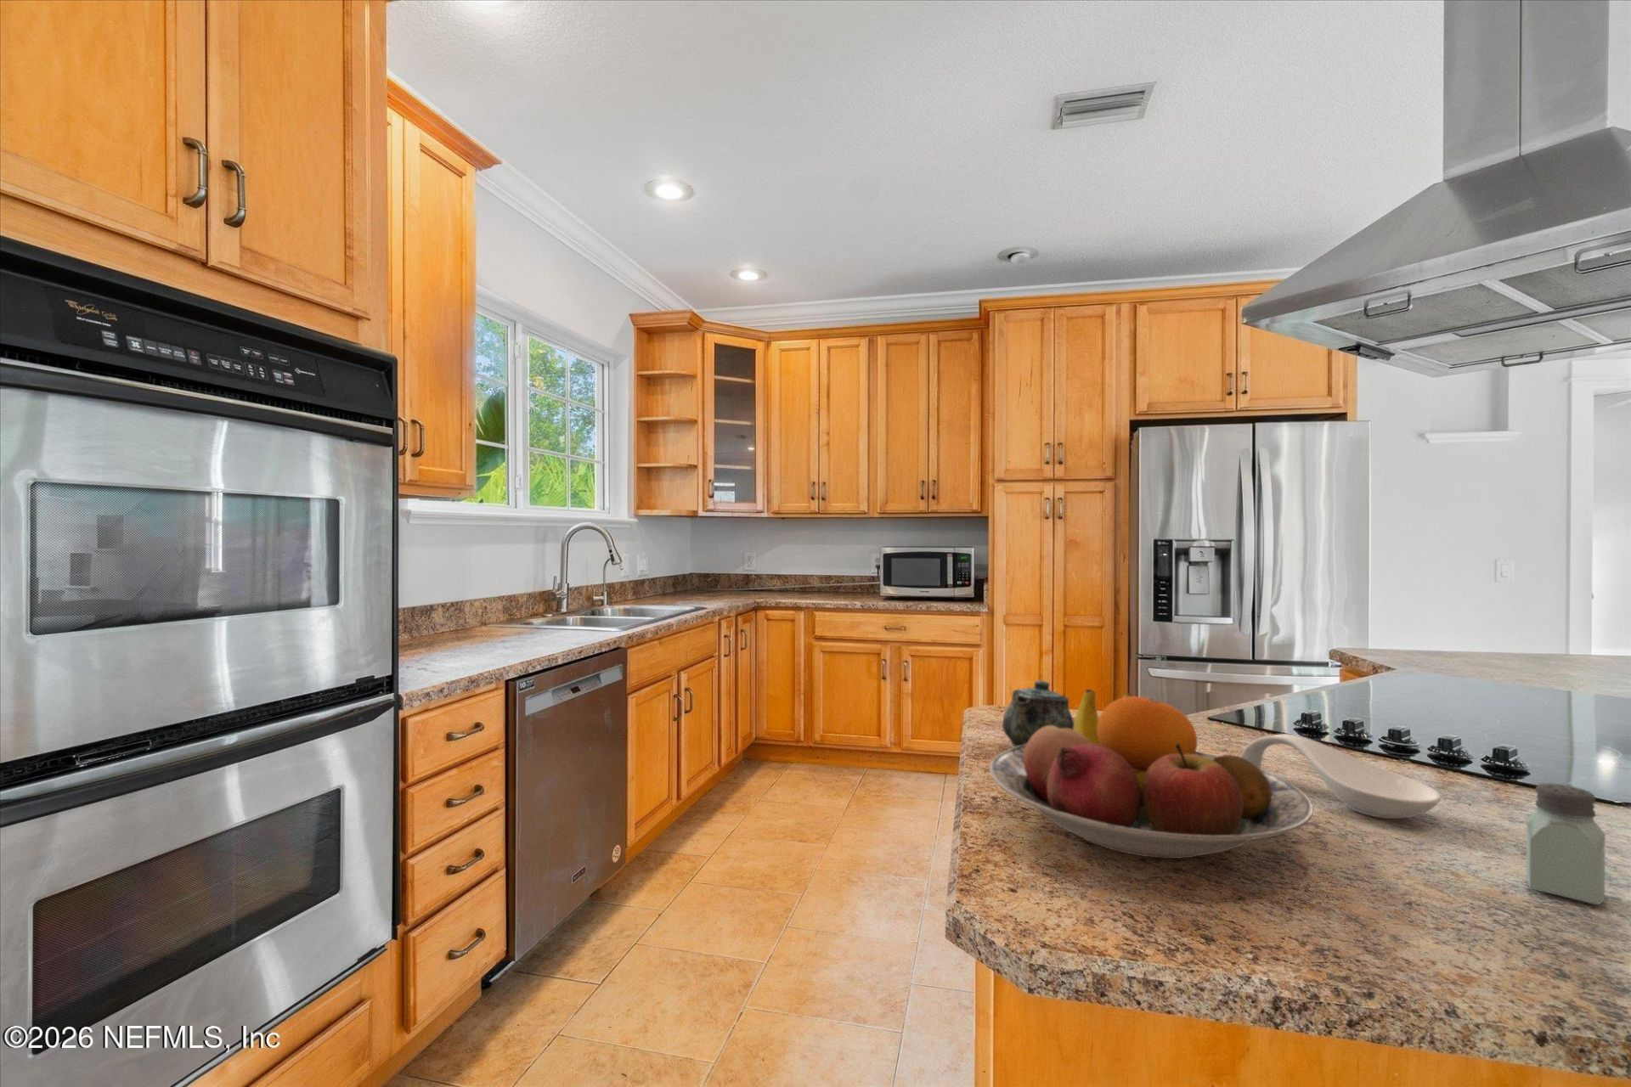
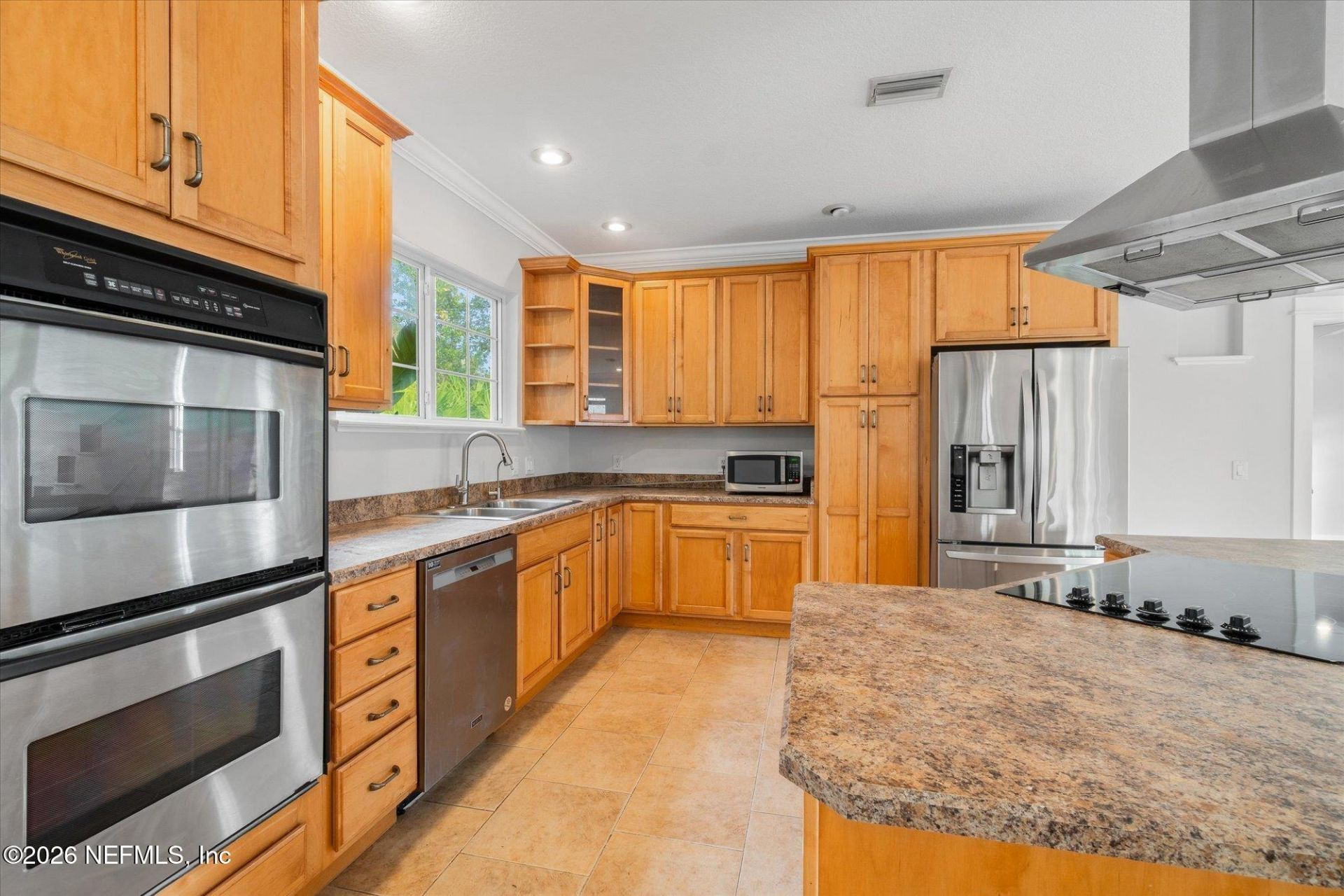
- spoon rest [1239,733,1442,819]
- chinaware [1001,679,1075,747]
- saltshaker [1525,782,1607,905]
- fruit bowl [989,689,1313,859]
